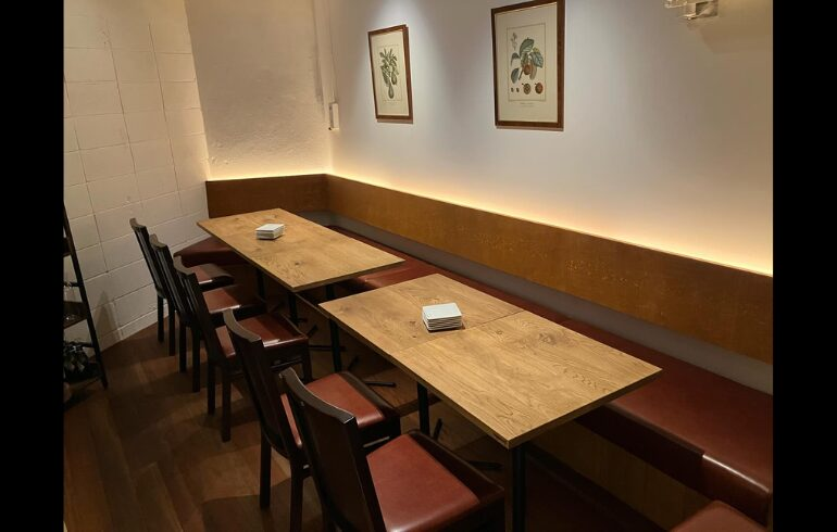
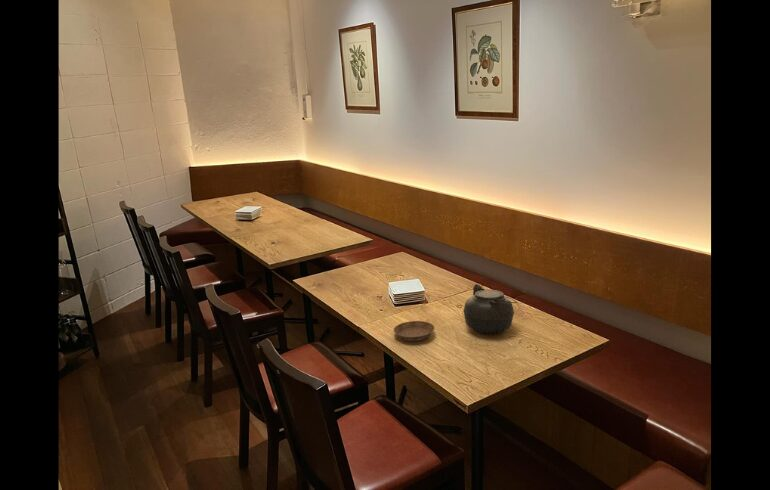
+ teapot [462,283,519,335]
+ saucer [393,320,436,342]
